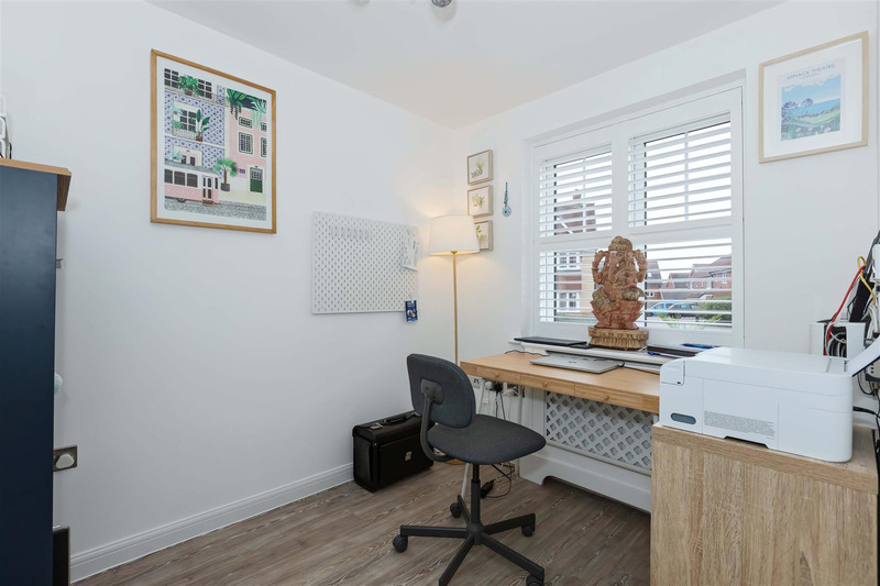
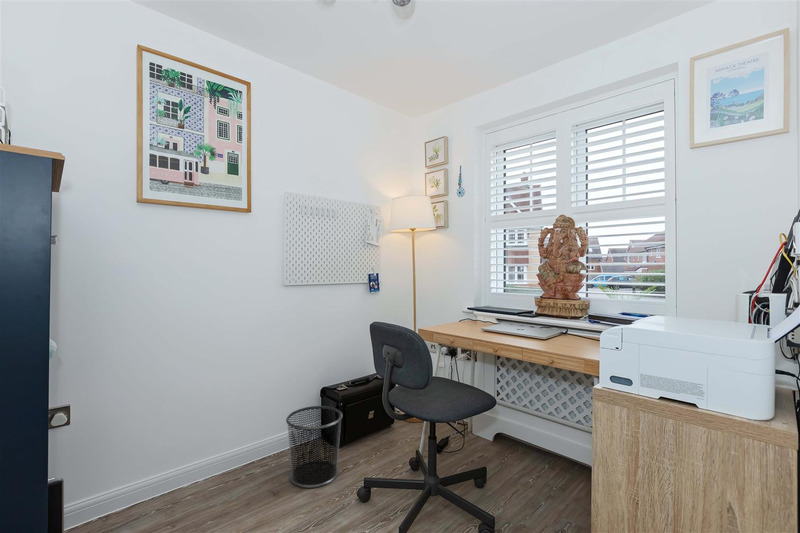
+ waste bin [285,405,344,489]
